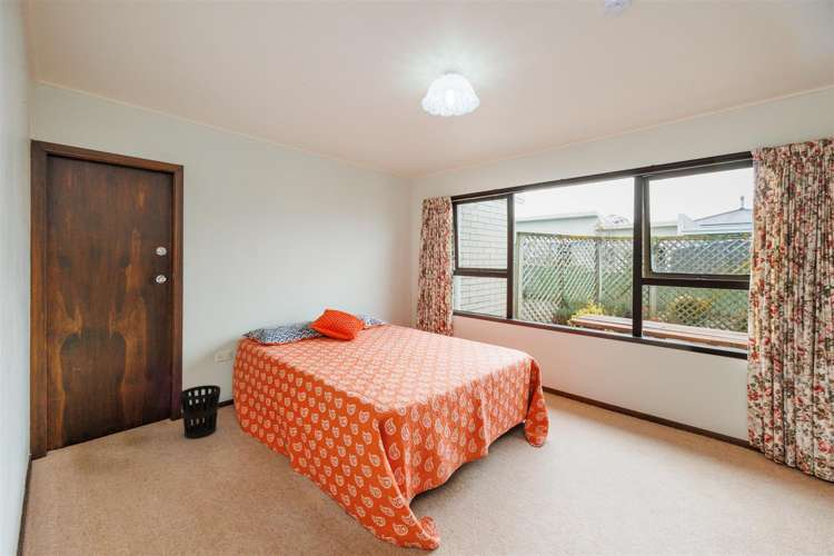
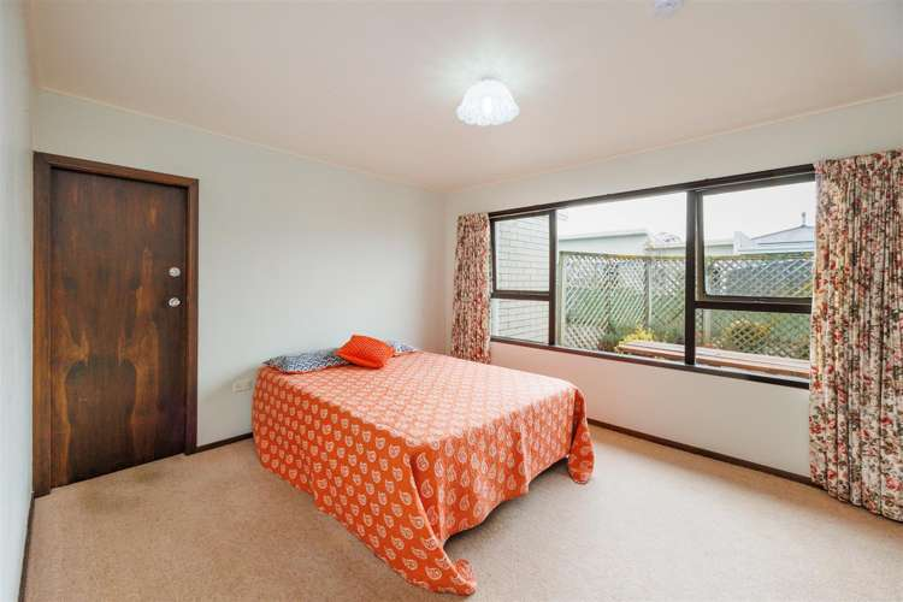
- wastebasket [179,384,221,439]
